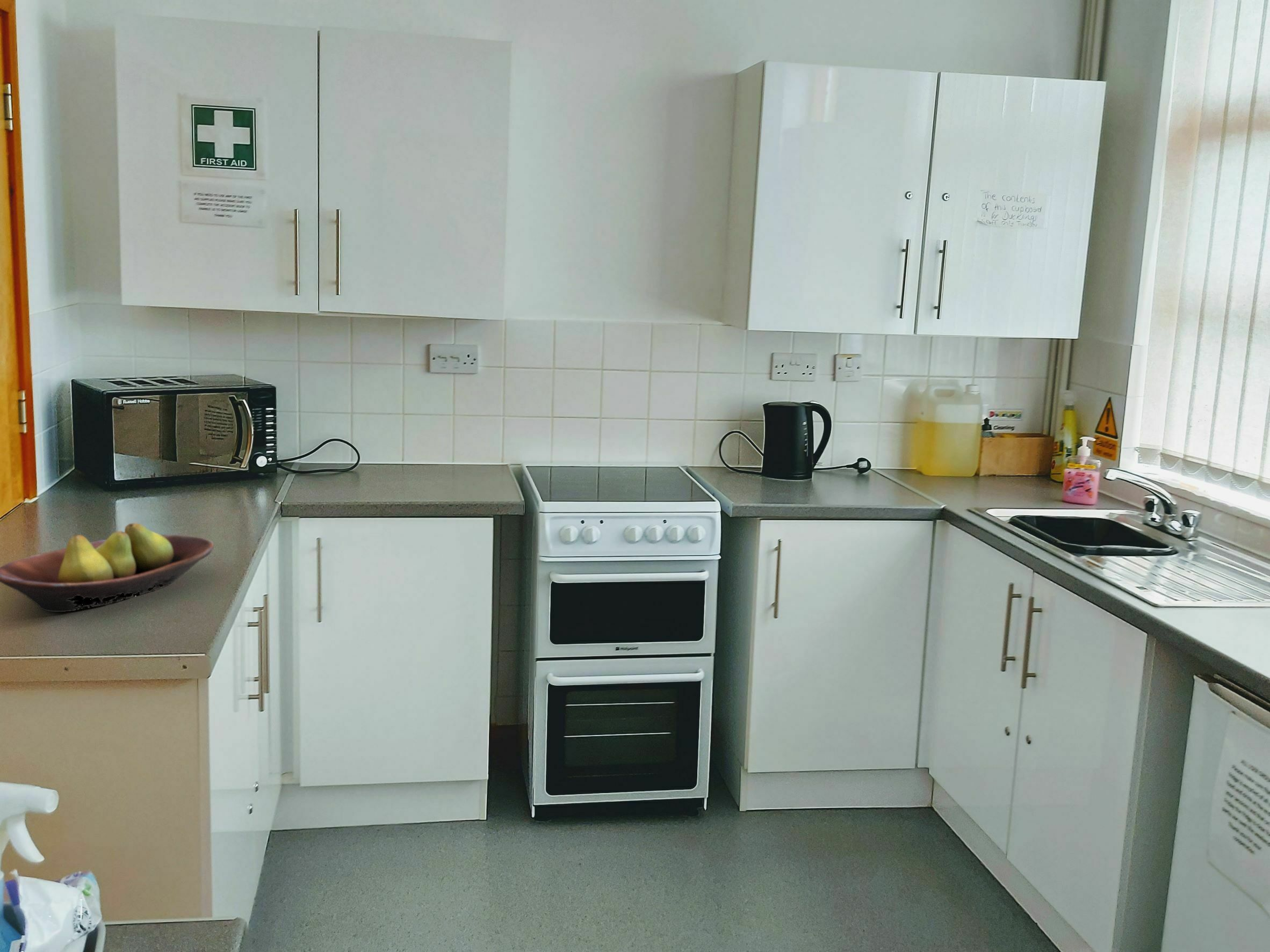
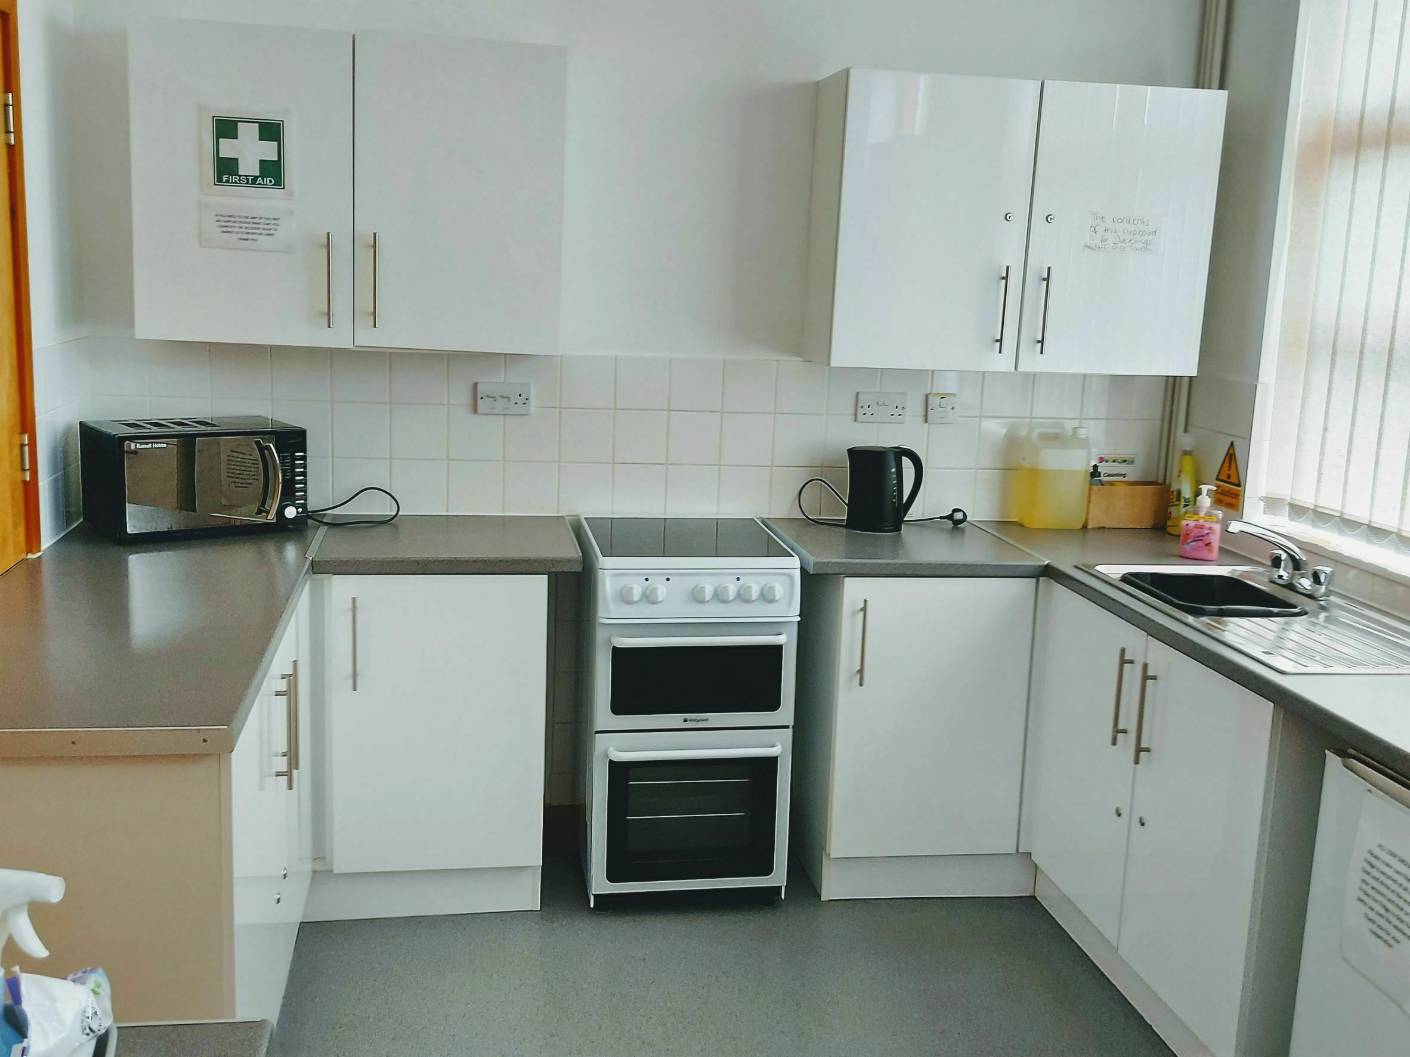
- fruit bowl [0,522,214,613]
